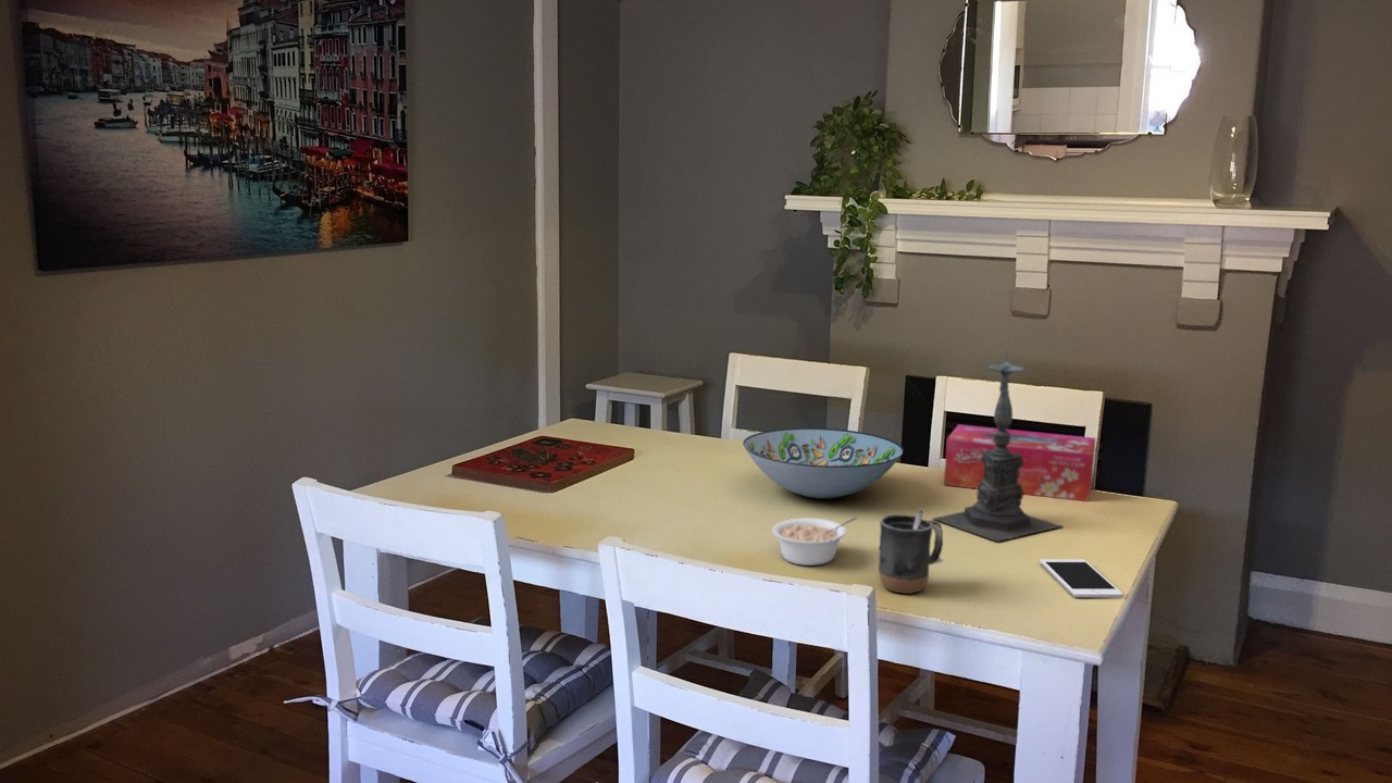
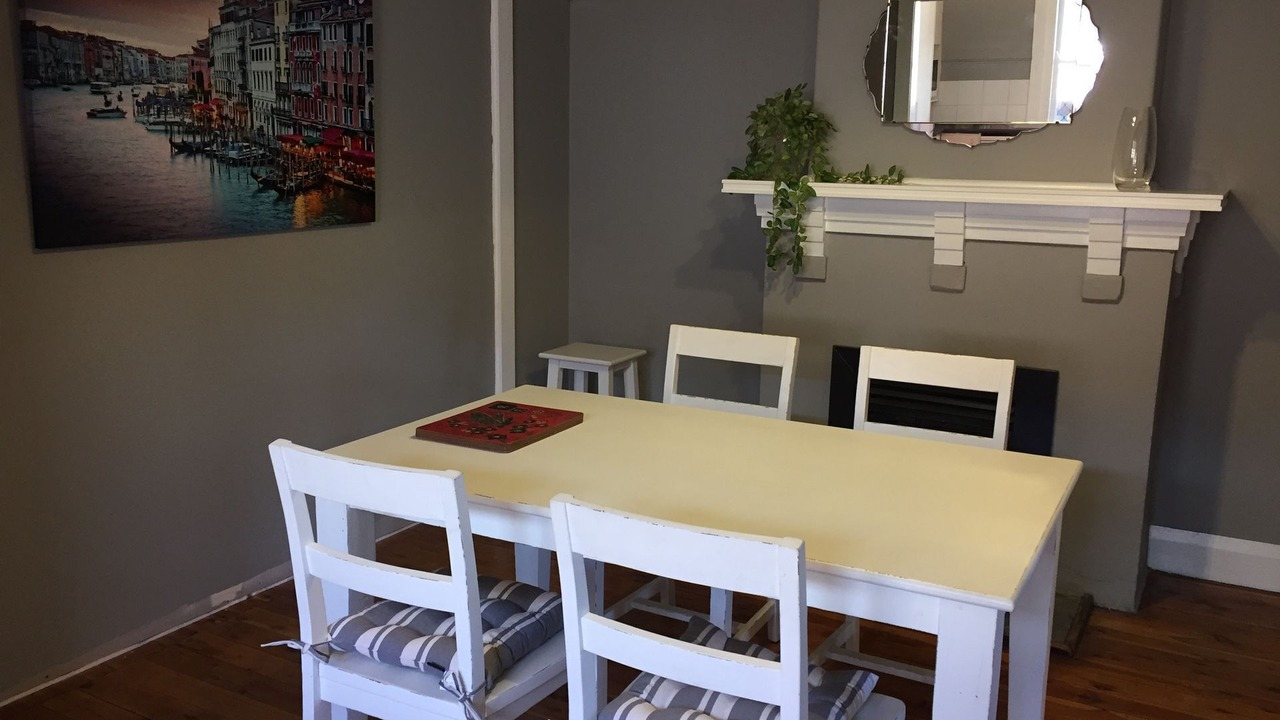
- candle holder [931,337,1064,543]
- legume [771,517,859,567]
- decorative bowl [742,427,905,500]
- mug [878,508,944,595]
- cell phone [1039,558,1124,598]
- tissue box [943,424,1097,502]
